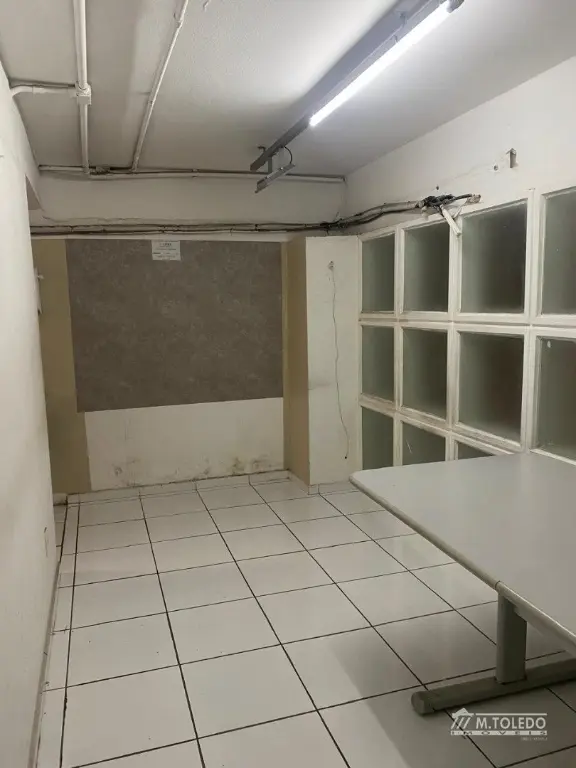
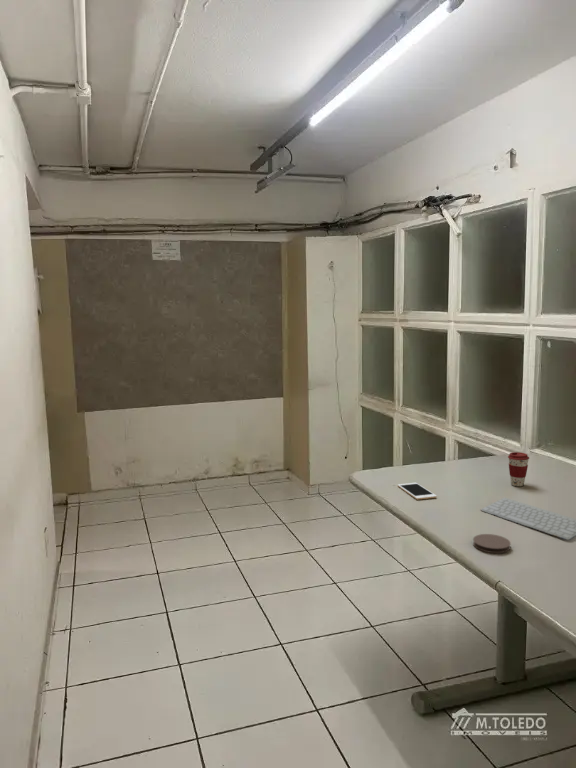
+ coffee cup [507,451,530,487]
+ cell phone [397,482,438,500]
+ coaster [472,533,512,554]
+ keyboard [480,496,576,541]
